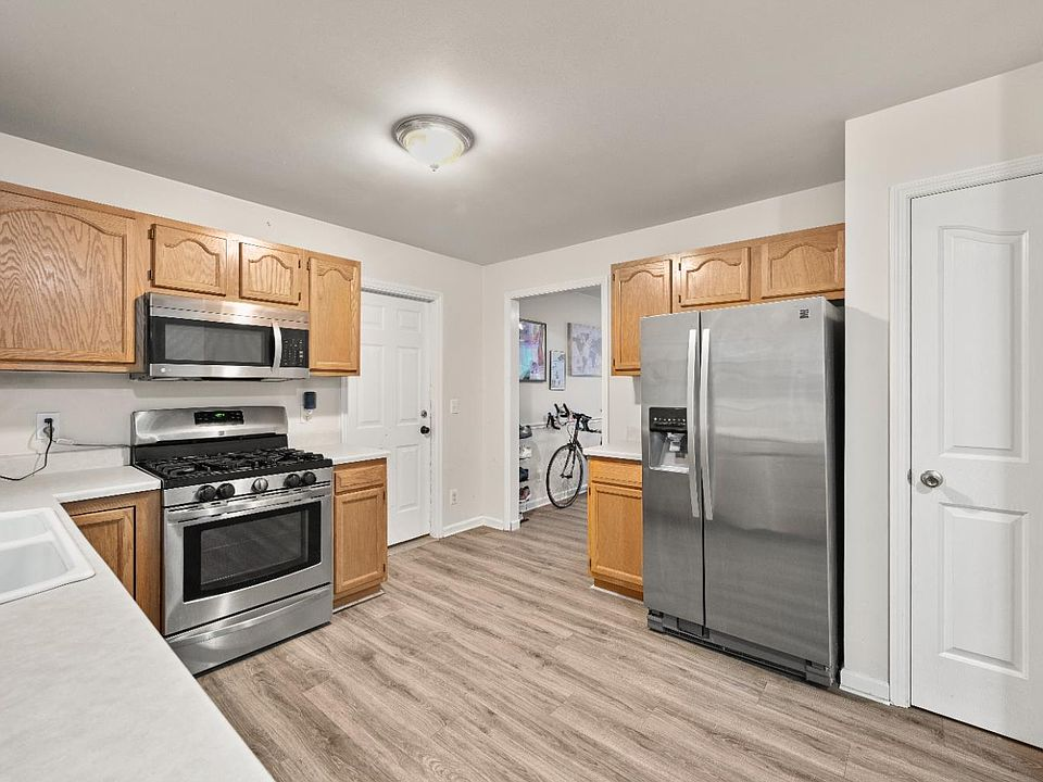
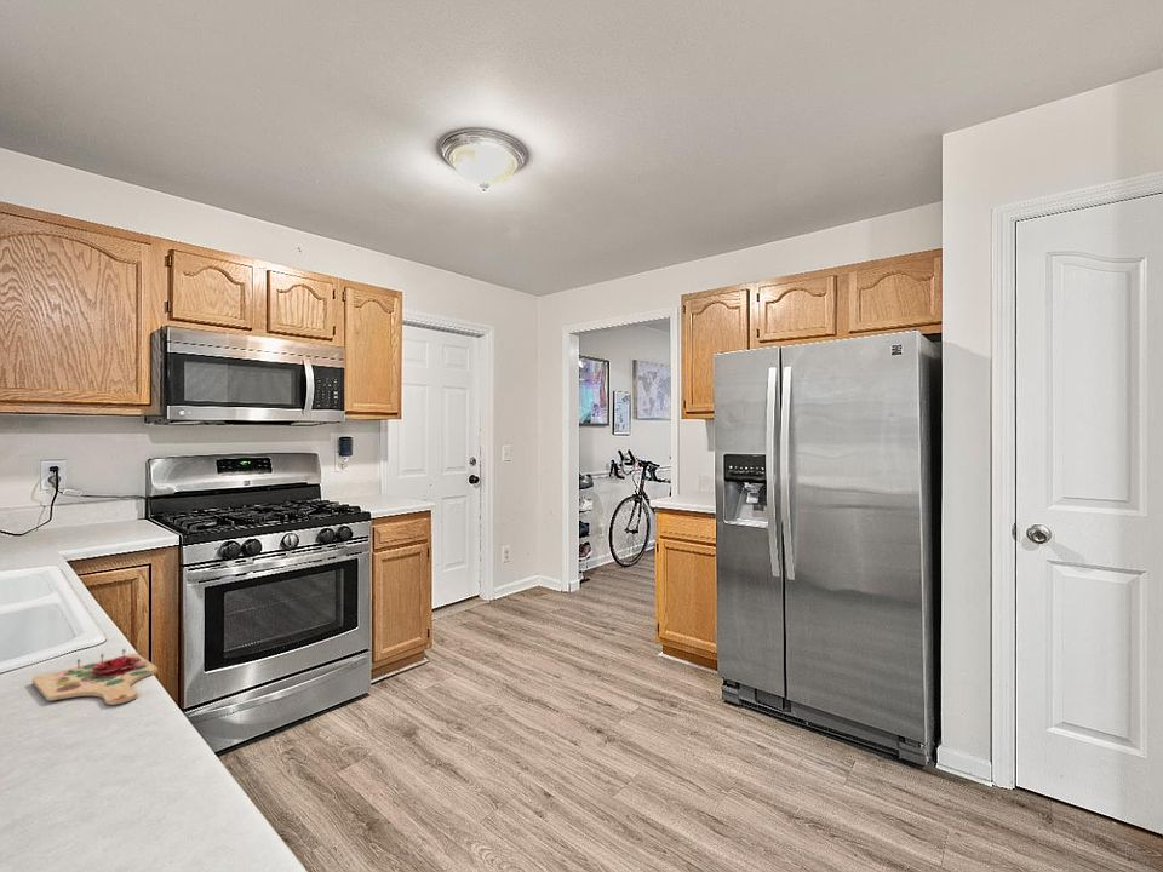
+ cutting board [31,648,159,706]
